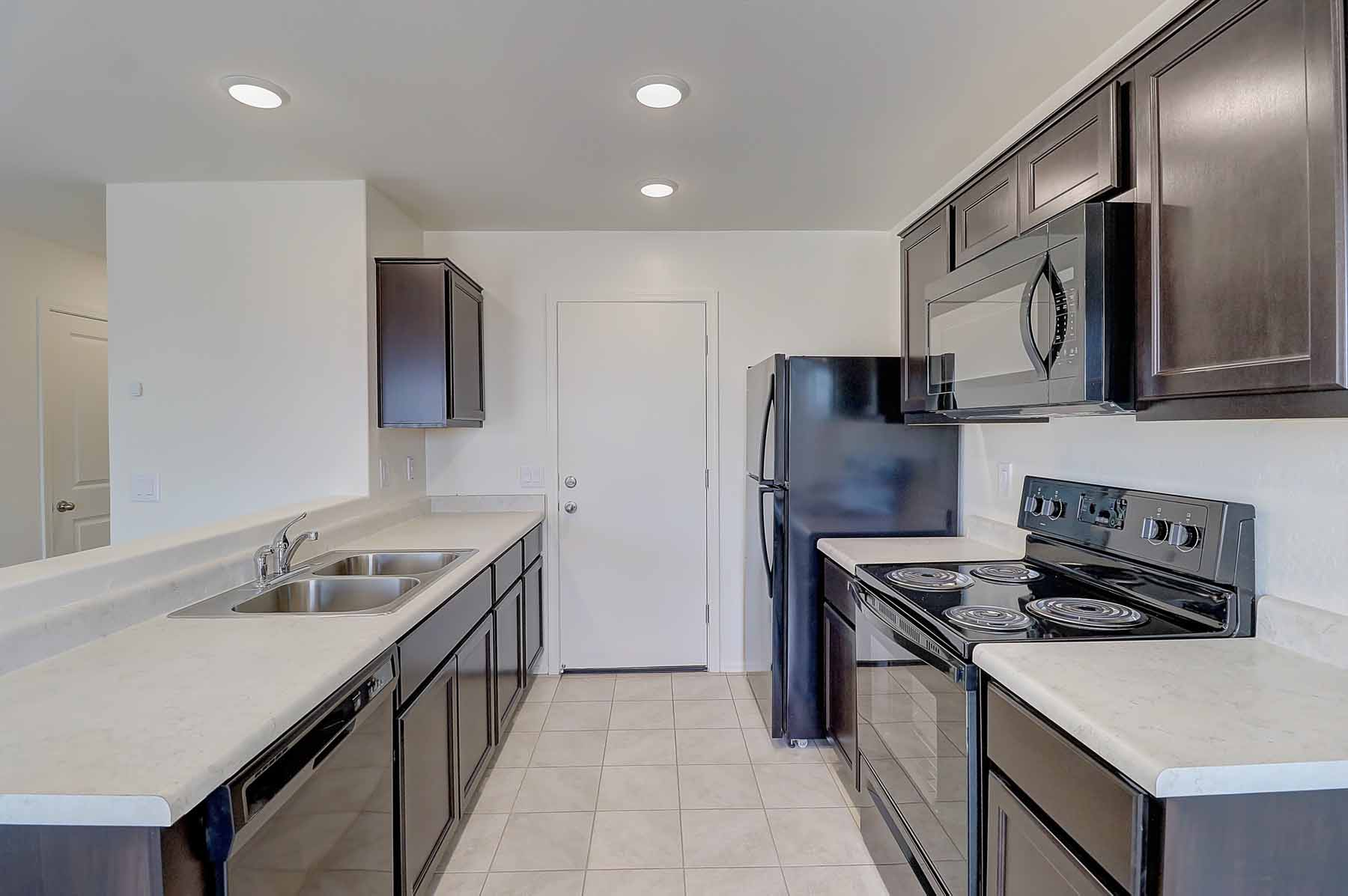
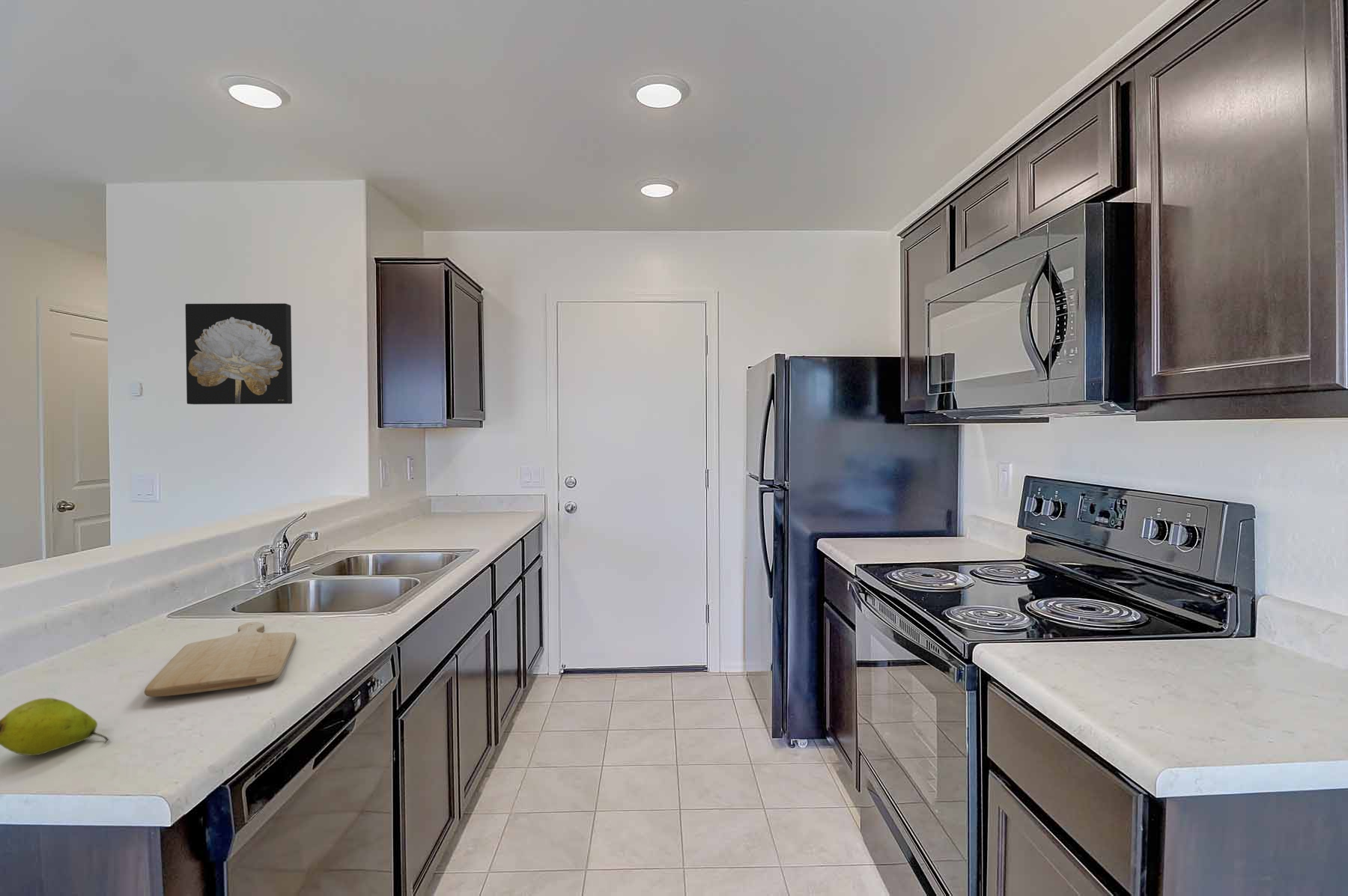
+ fruit [0,697,109,757]
+ wall art [185,302,293,405]
+ chopping board [144,621,297,698]
